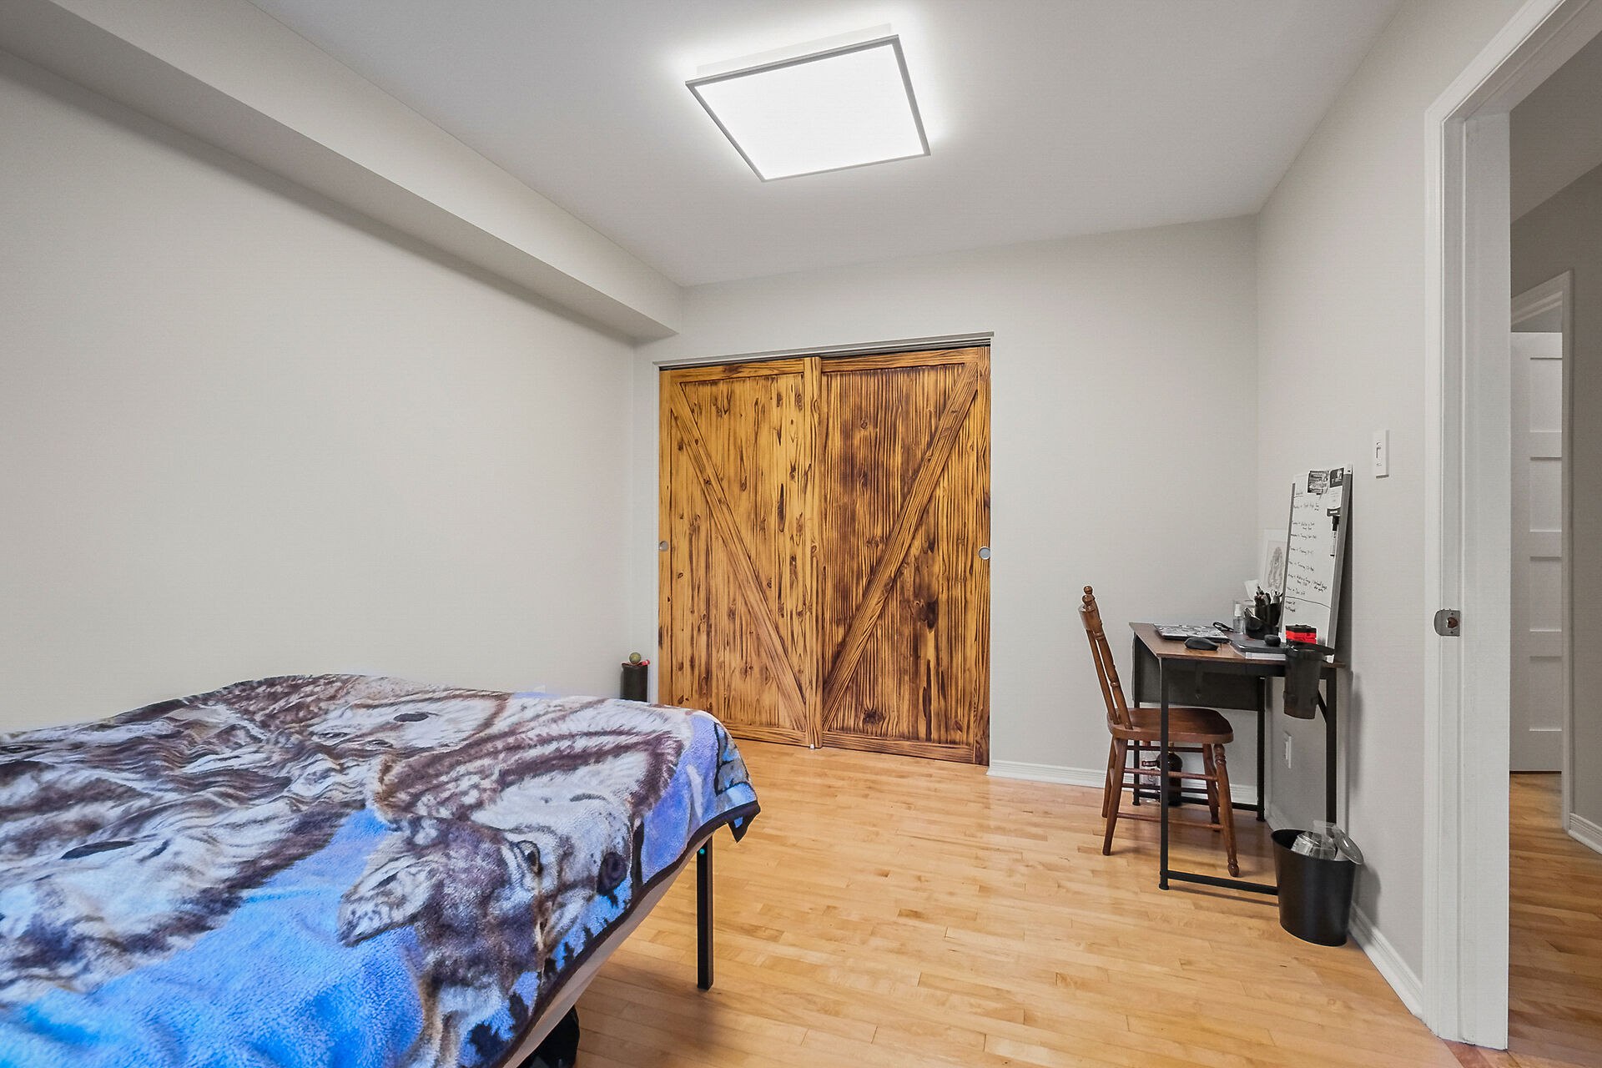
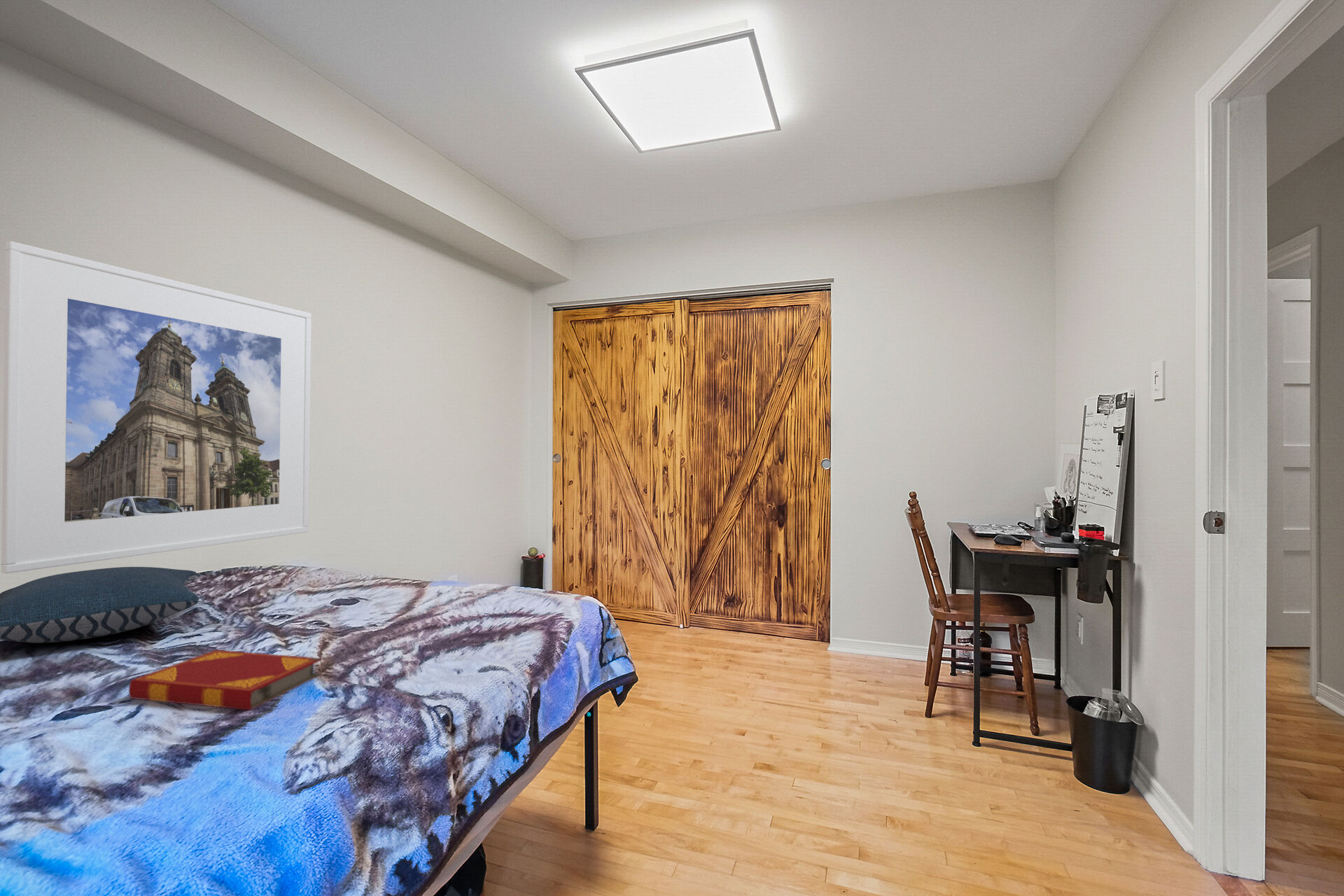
+ pillow [0,566,200,643]
+ hardback book [128,650,323,710]
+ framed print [1,241,312,574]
